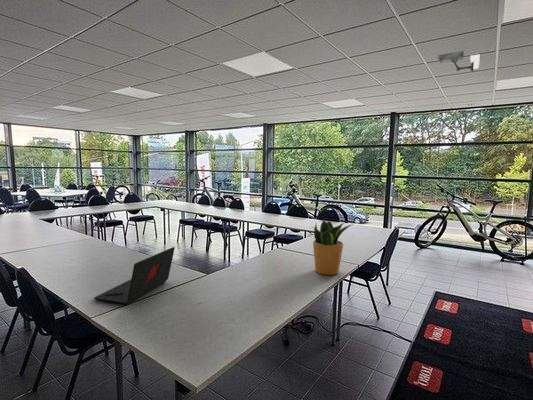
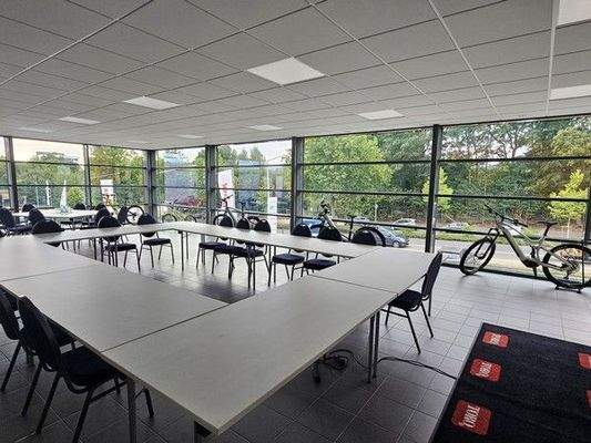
- security camera [436,50,481,73]
- laptop [93,246,176,305]
- potted plant [311,219,354,276]
